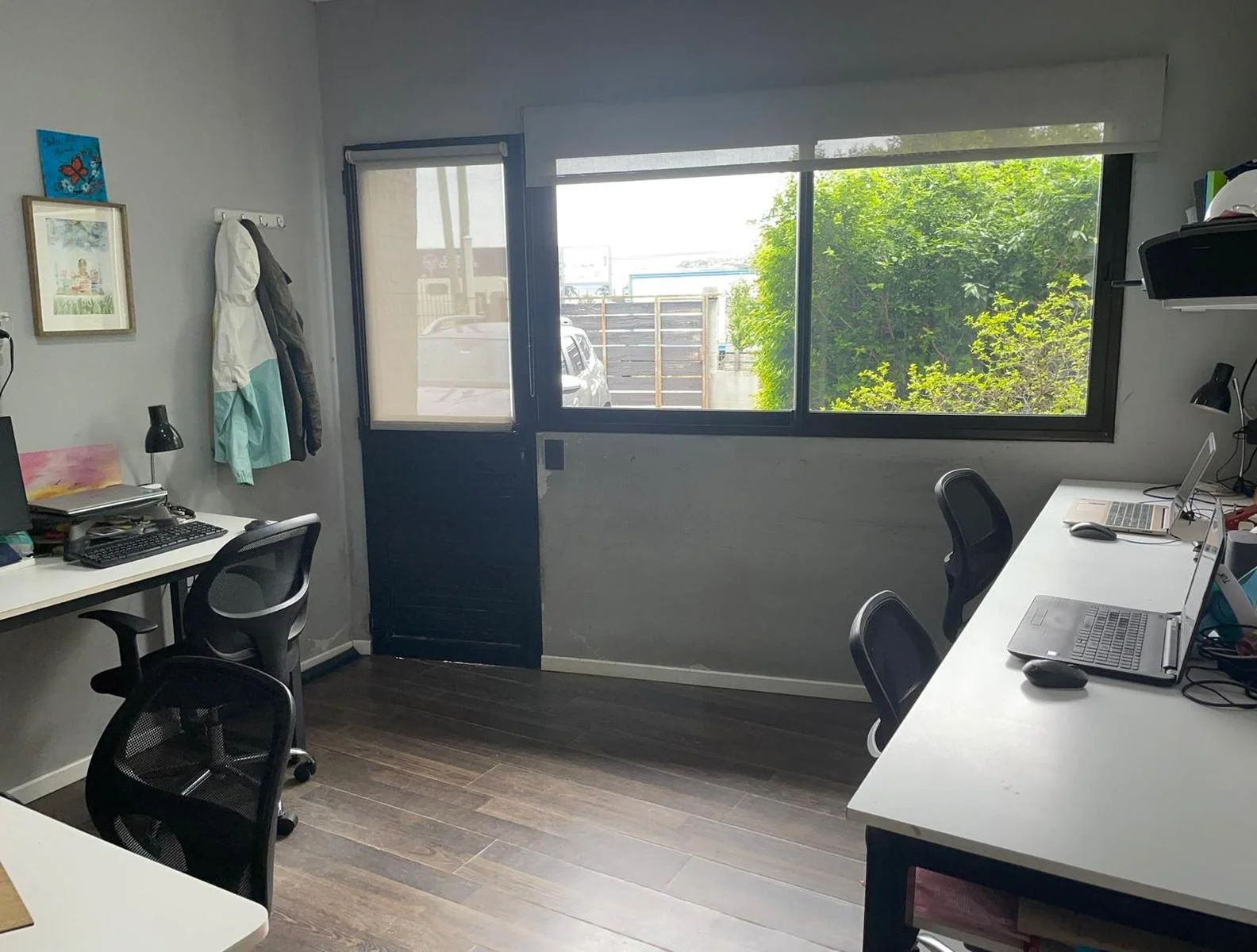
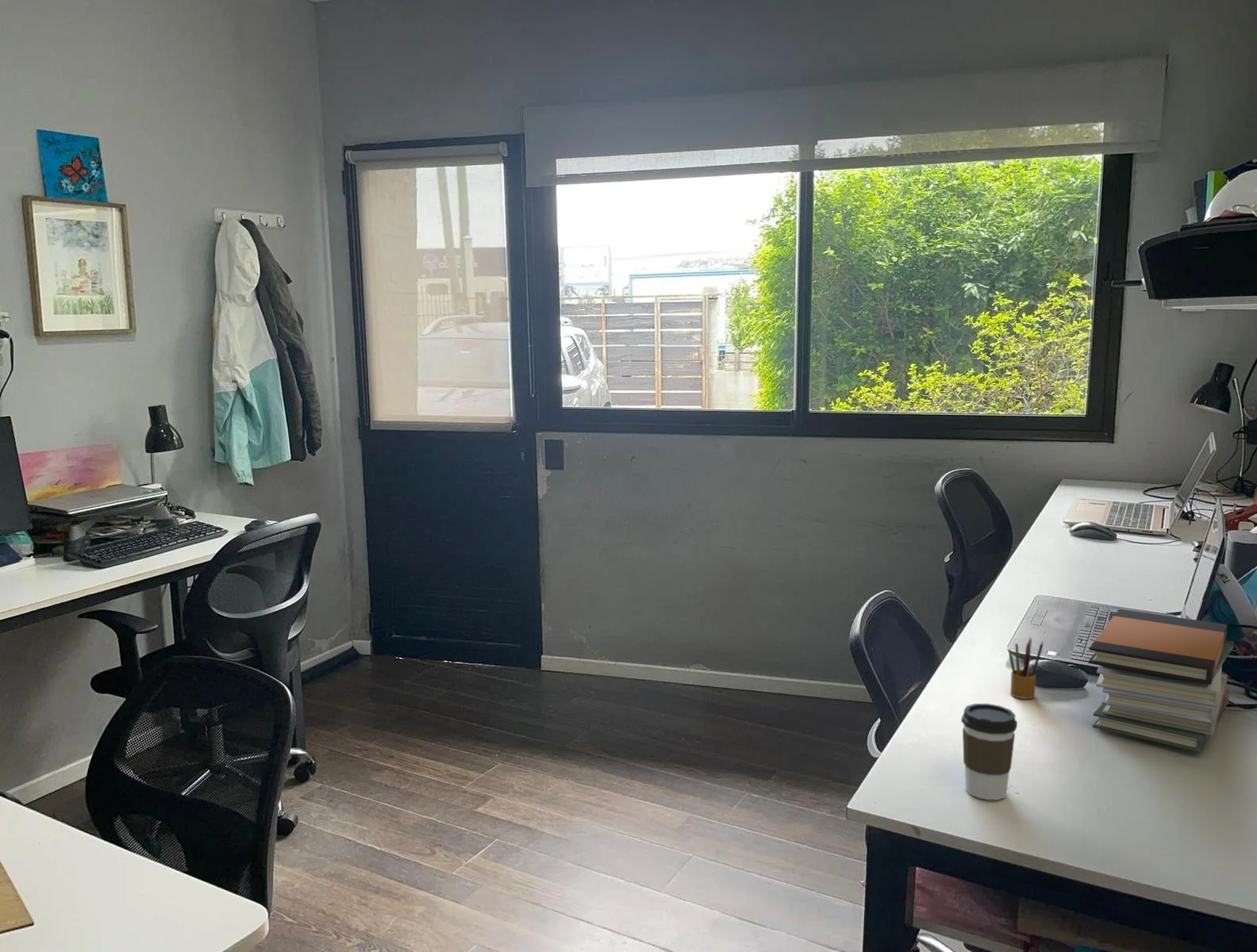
+ coffee cup [960,703,1018,800]
+ pencil box [1008,636,1044,700]
+ book stack [1088,608,1235,753]
